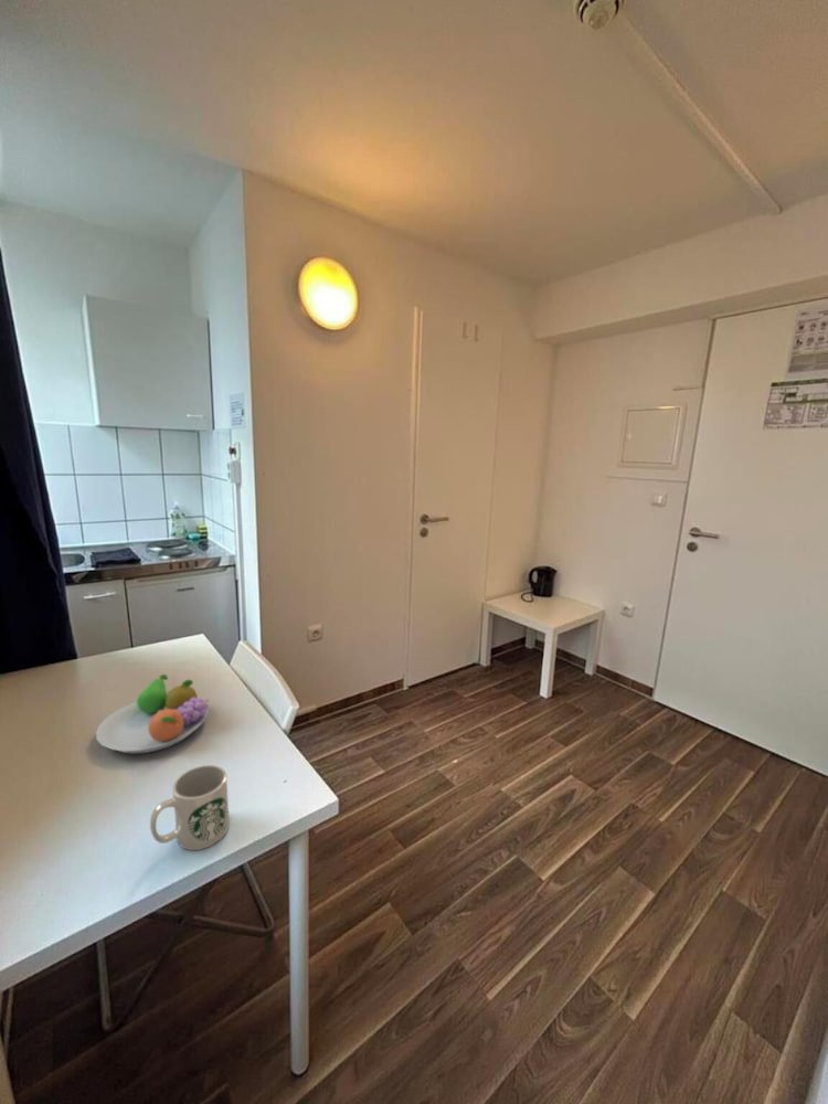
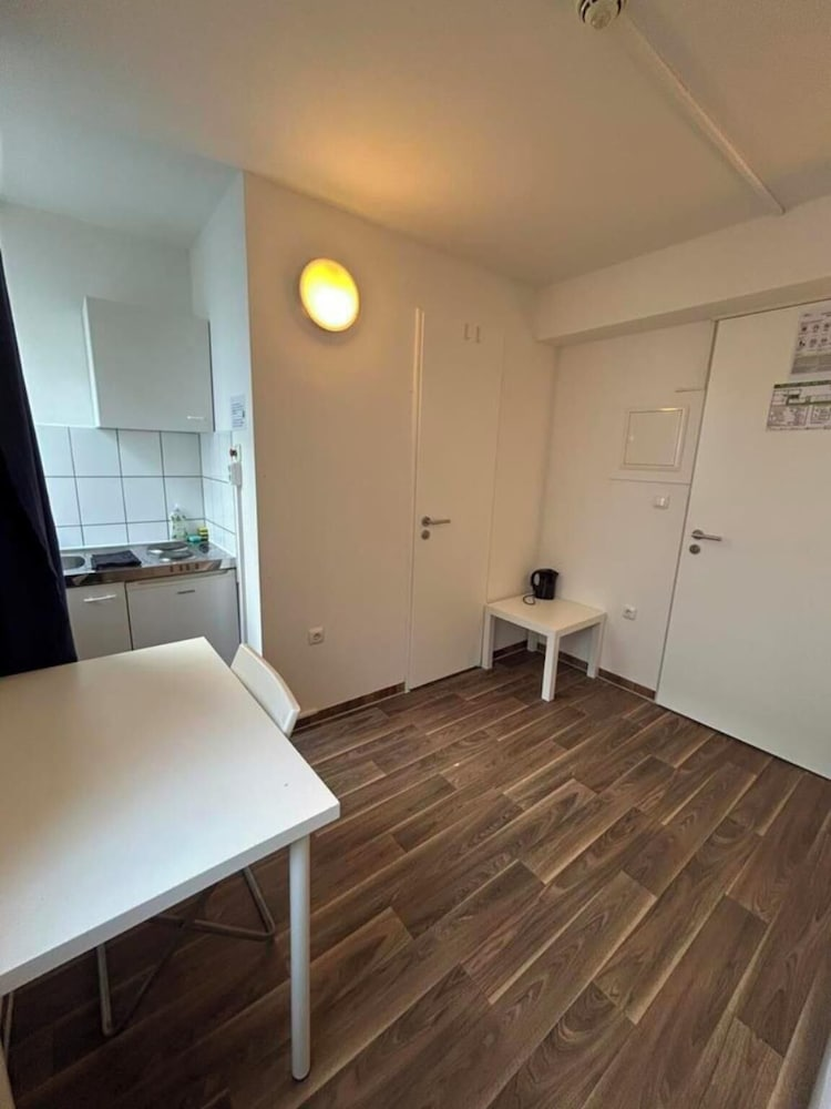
- fruit bowl [95,673,210,755]
- mug [149,764,231,851]
